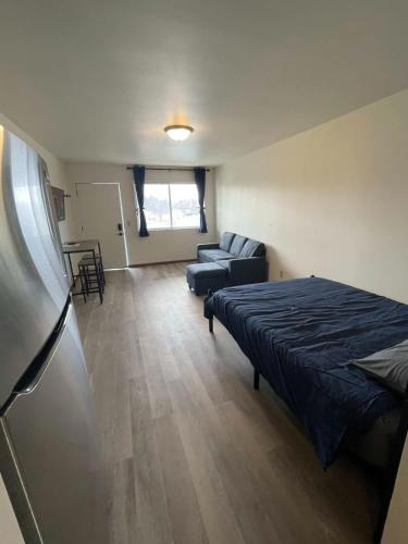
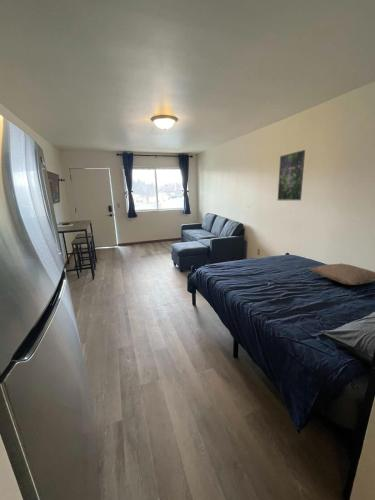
+ pillow [308,263,375,286]
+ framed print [277,149,306,201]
